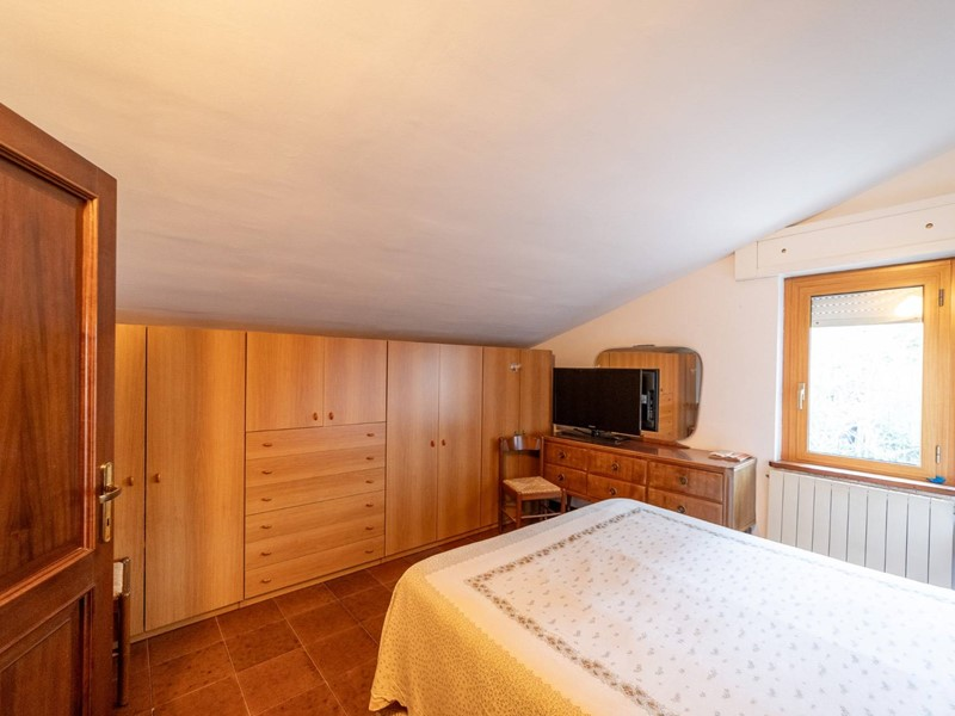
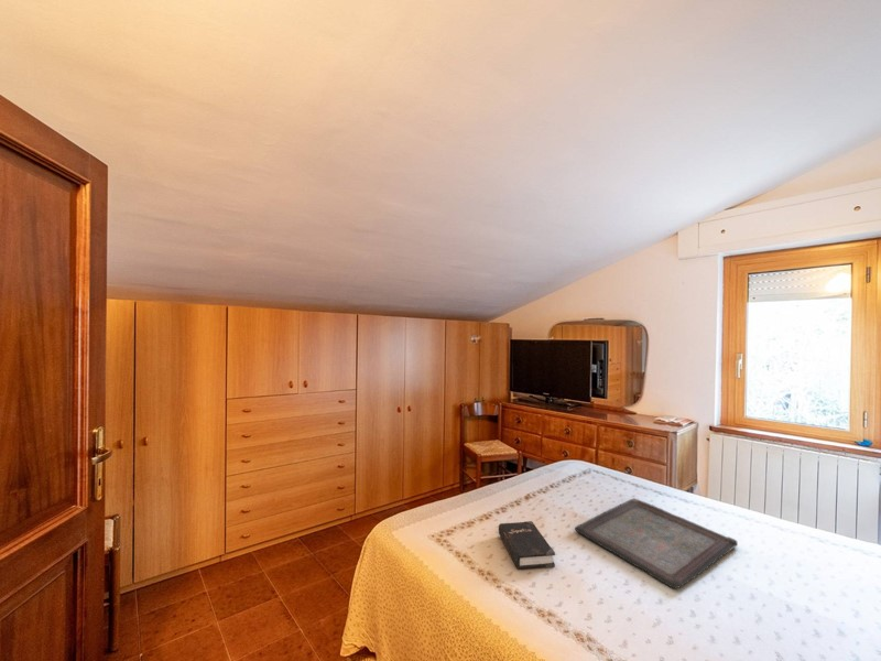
+ serving tray [574,497,739,589]
+ hardback book [498,520,556,571]
